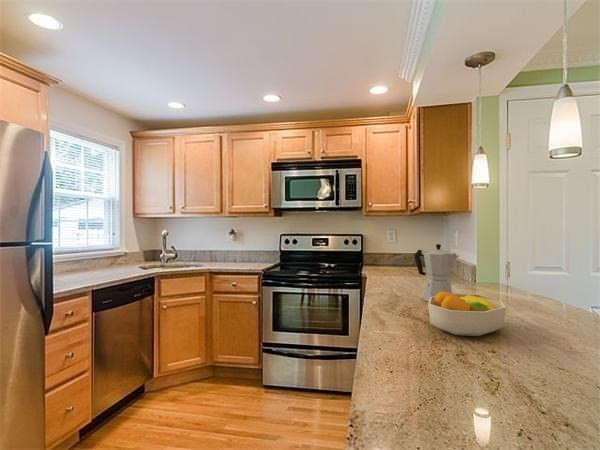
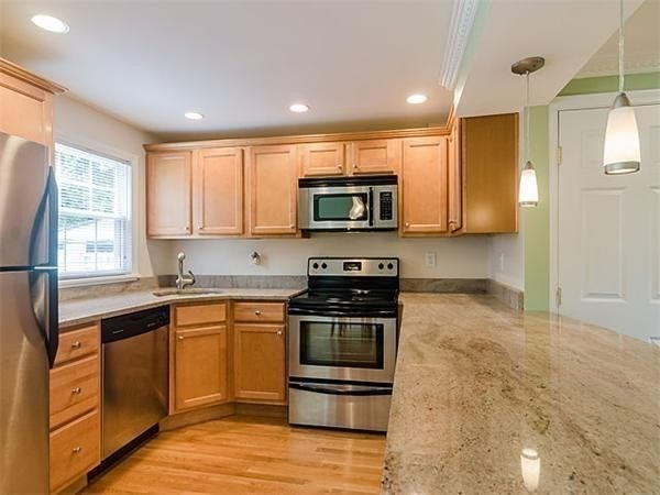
- moka pot [413,243,460,303]
- fruit bowl [427,291,507,337]
